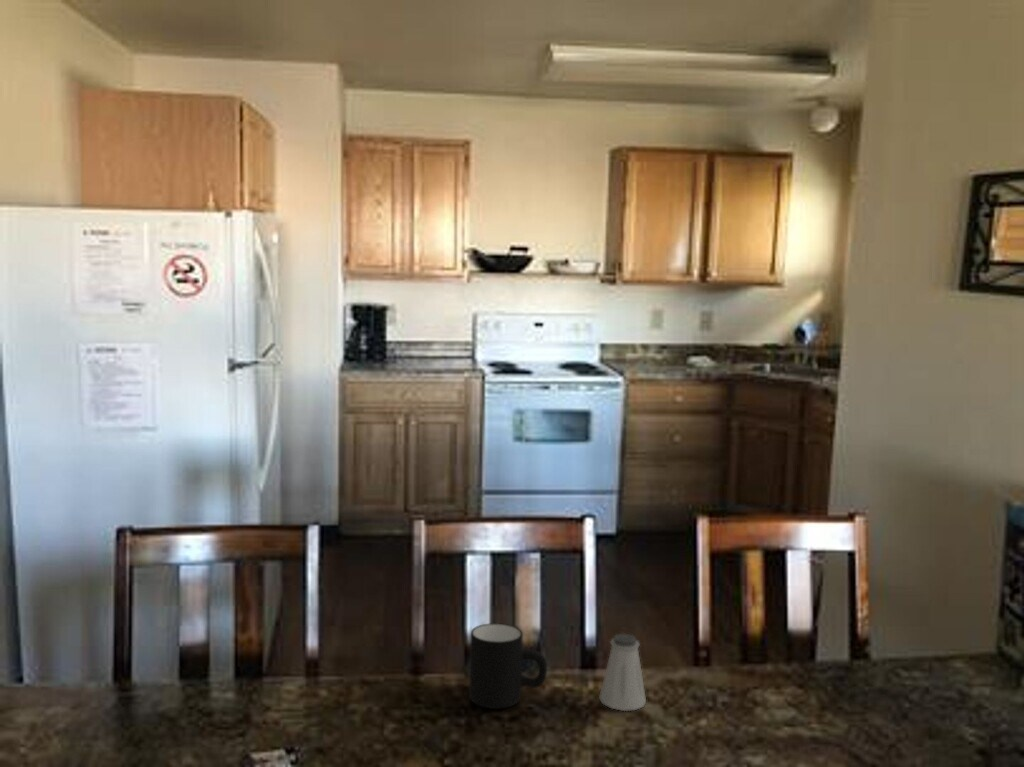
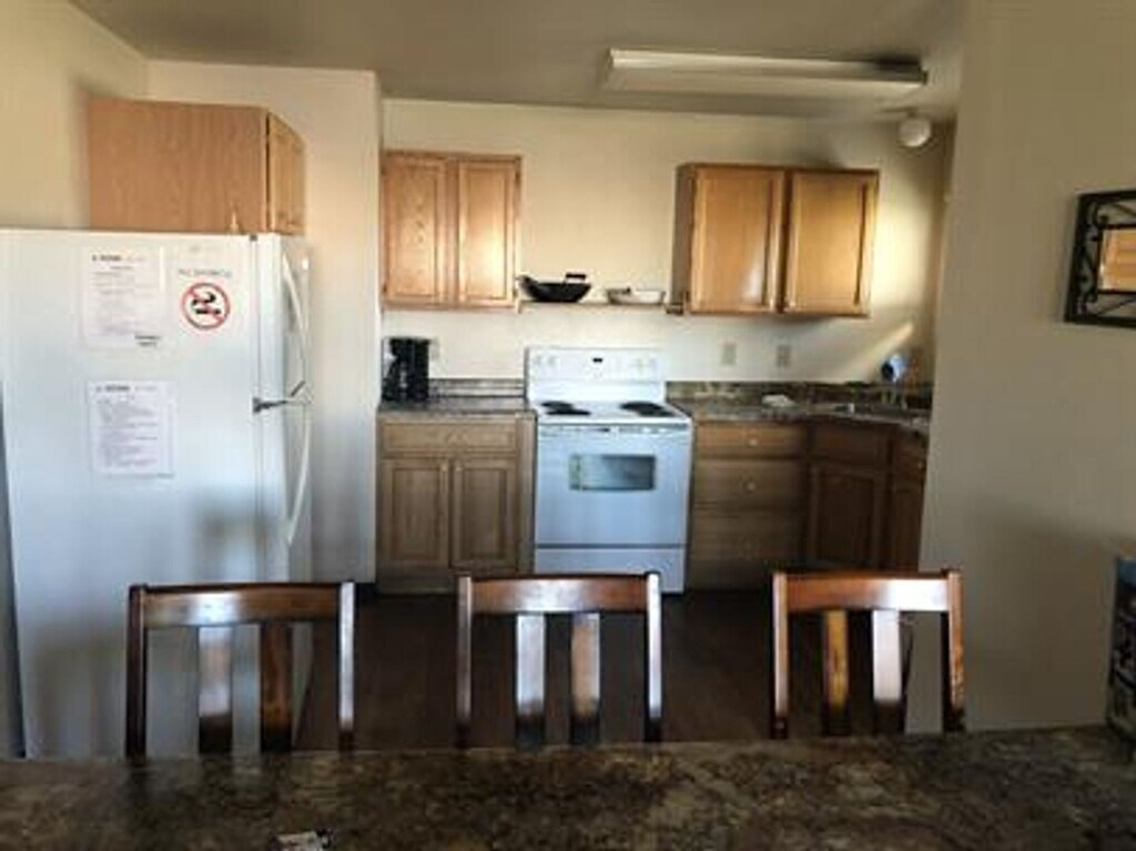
- mug [468,622,548,710]
- saltshaker [598,633,647,712]
